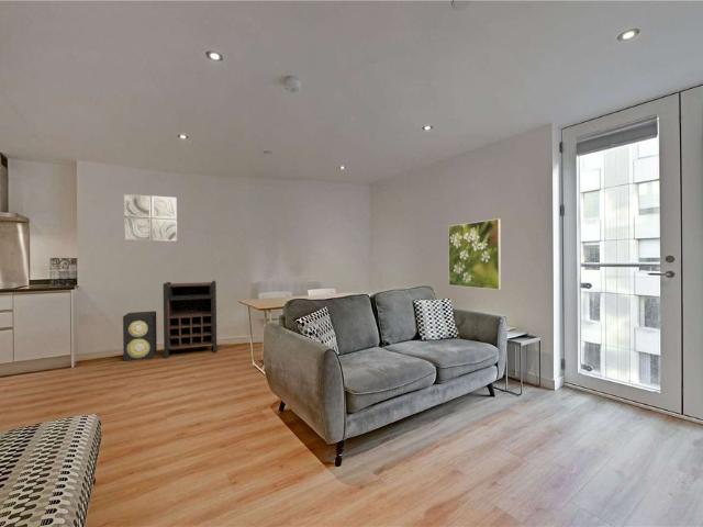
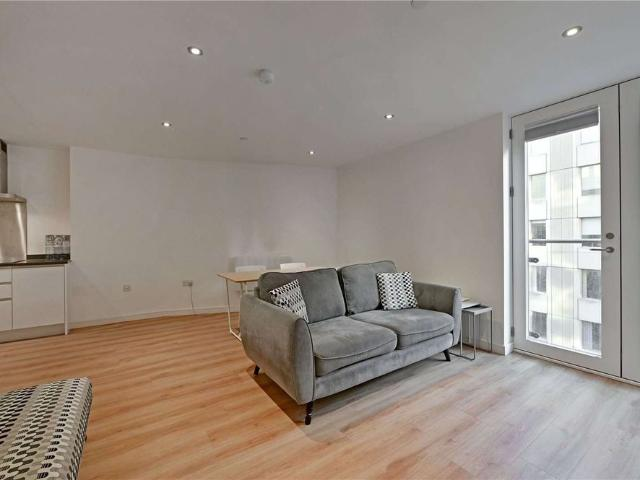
- shelving unit [163,280,217,359]
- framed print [447,217,502,291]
- wall art [123,193,178,243]
- speaker [122,310,158,362]
